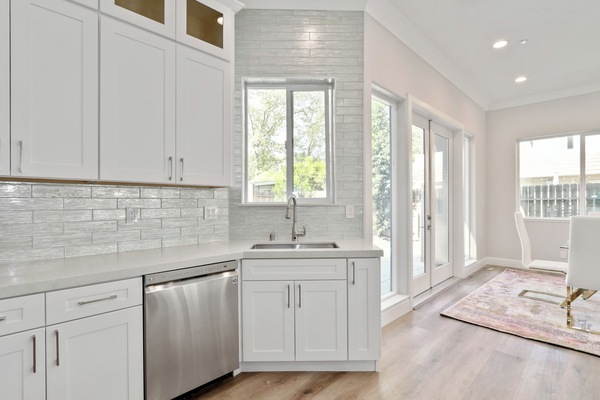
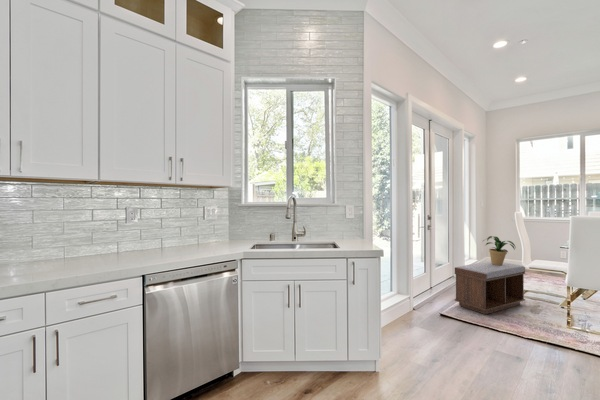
+ potted plant [482,235,517,265]
+ bench [454,260,526,315]
